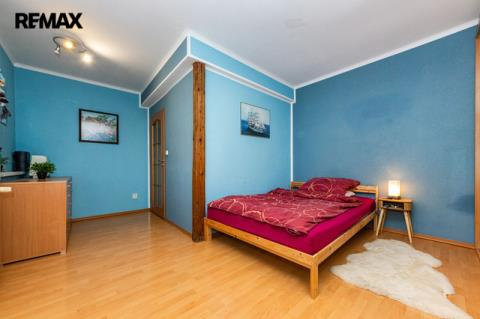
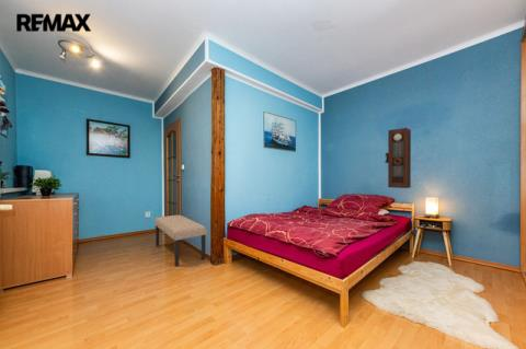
+ bench [153,214,208,267]
+ pendulum clock [384,127,412,189]
